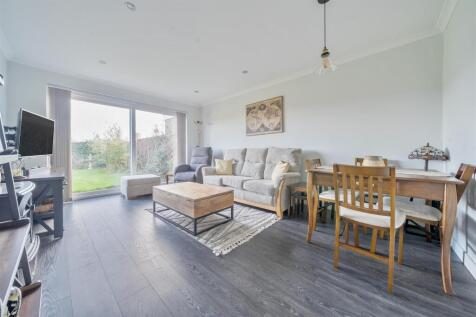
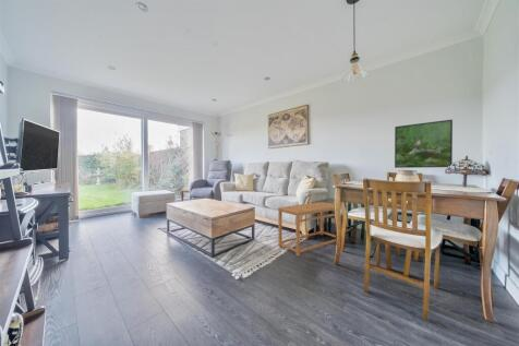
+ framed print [394,119,454,169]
+ side table [277,201,337,258]
